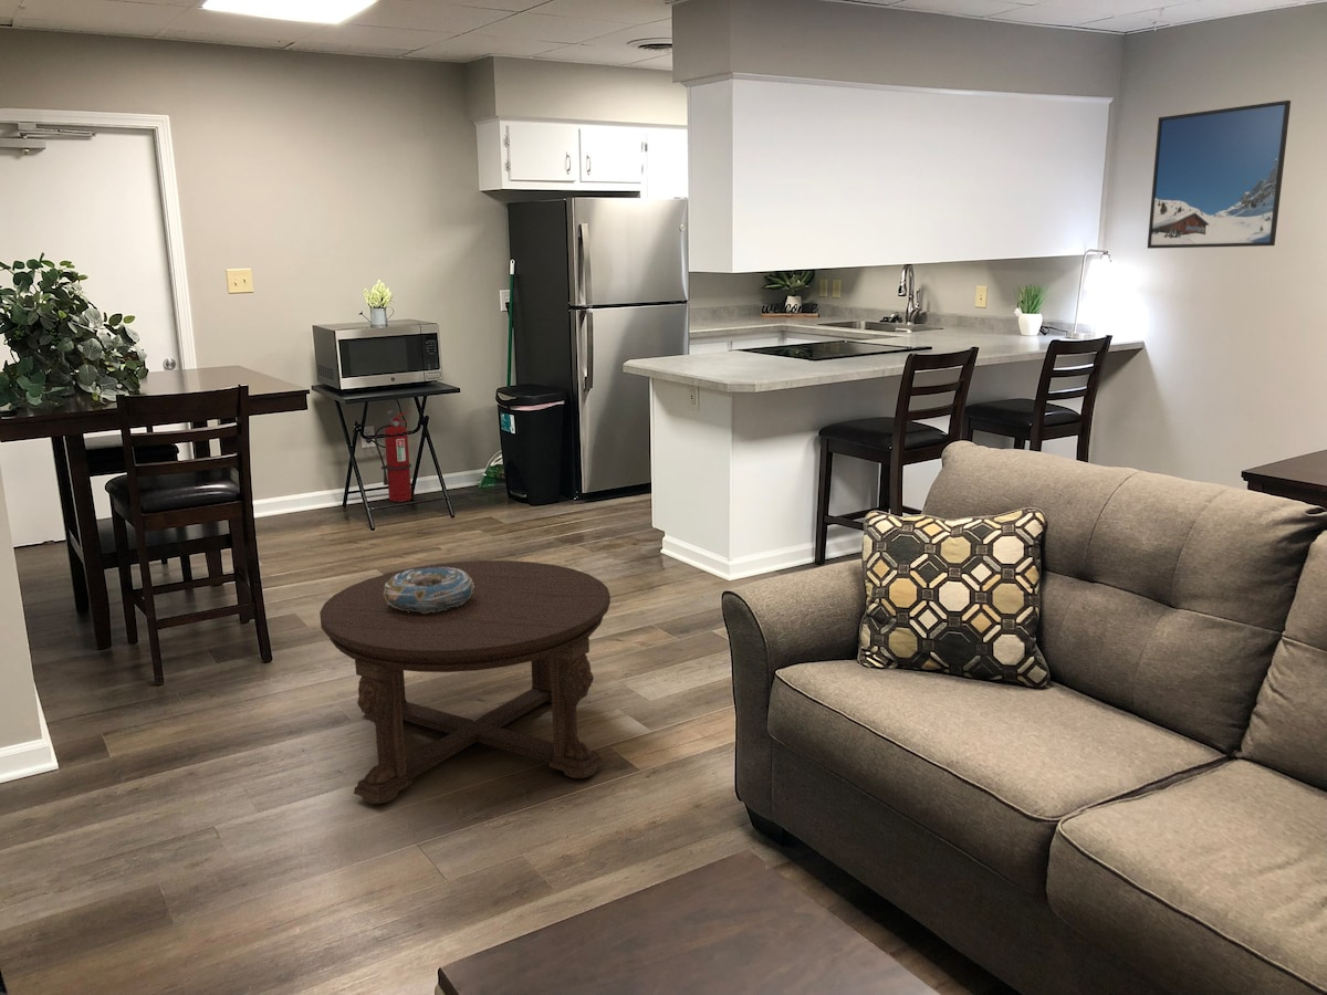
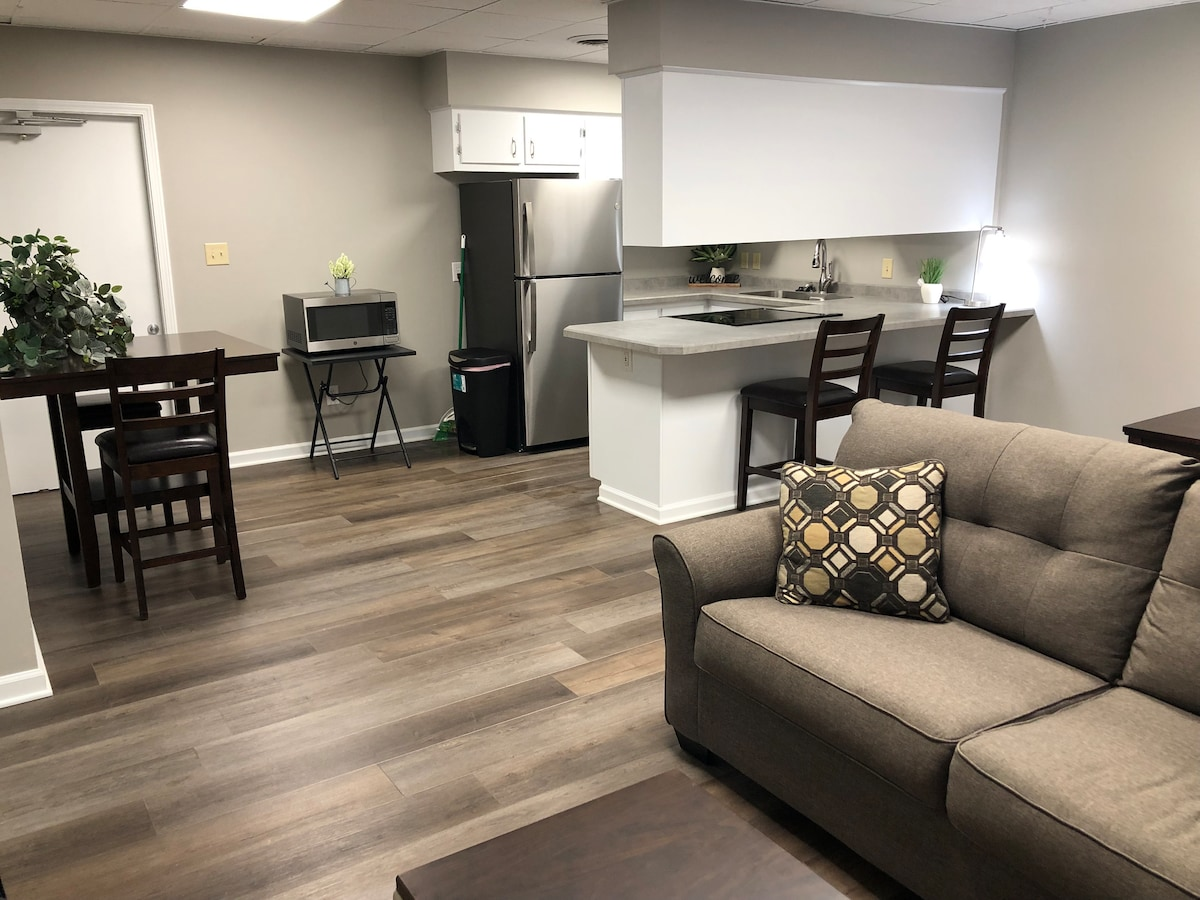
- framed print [1147,100,1292,250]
- coffee table [318,559,612,805]
- fire extinguisher [374,409,412,503]
- decorative bowl [384,567,474,614]
